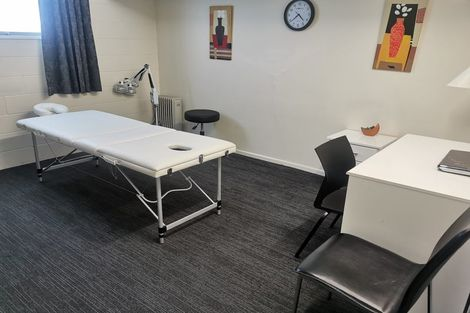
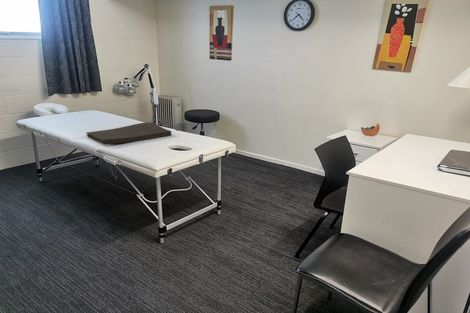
+ hand towel [85,121,172,145]
